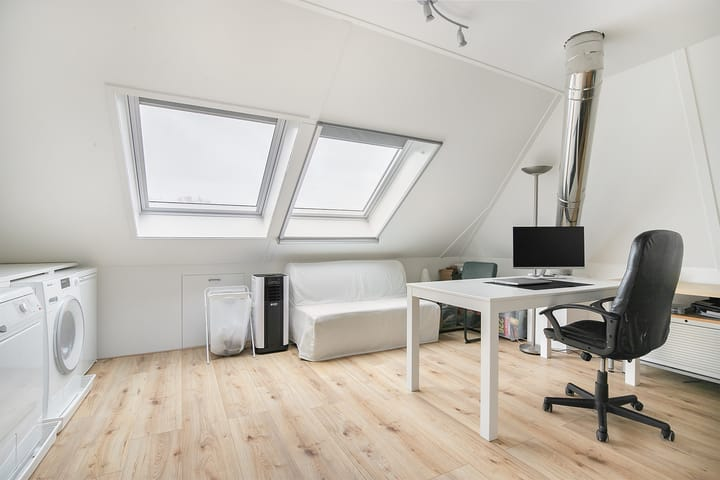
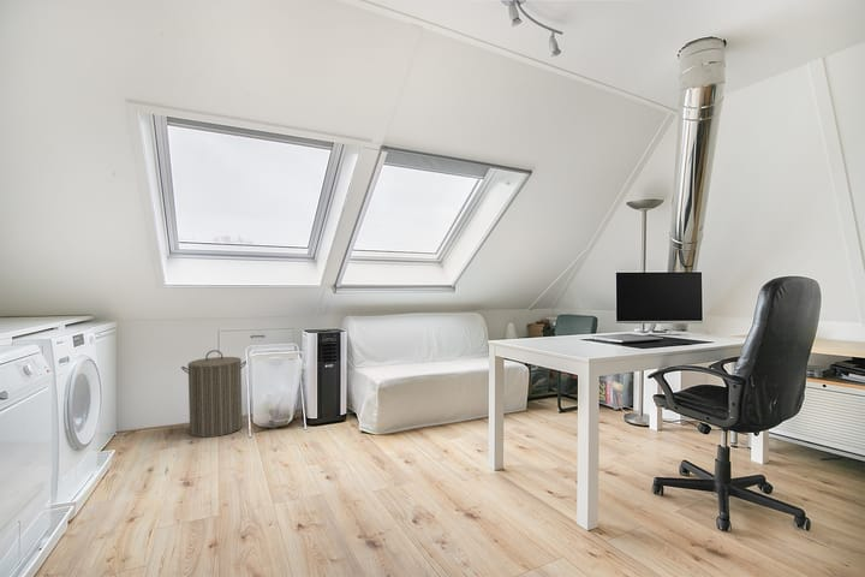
+ laundry hamper [180,349,247,439]
